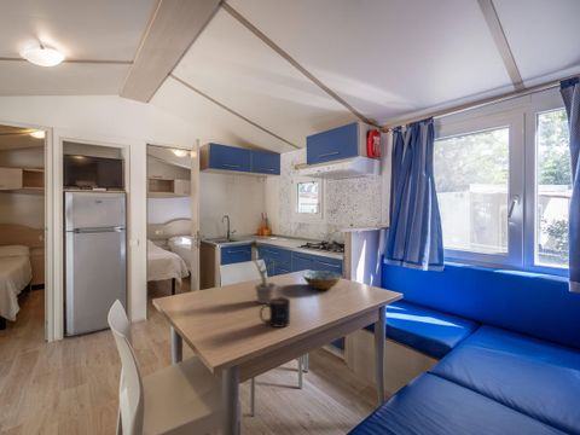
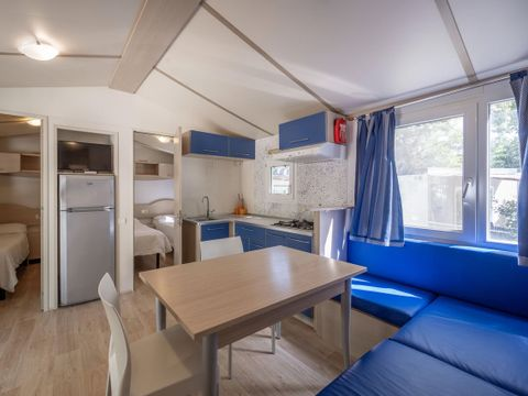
- mug [259,296,291,329]
- bowl [302,269,343,291]
- potted plant [237,238,290,304]
